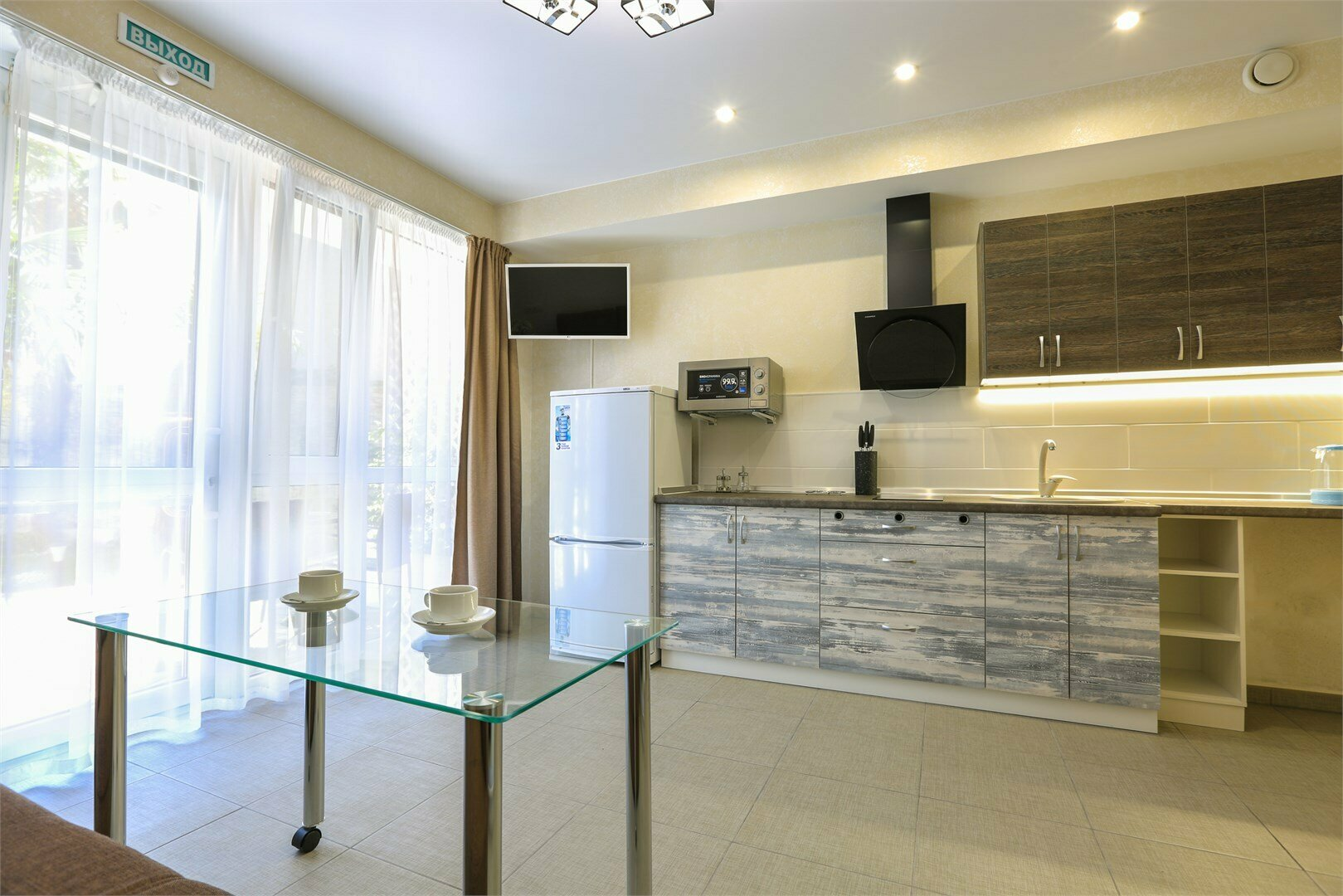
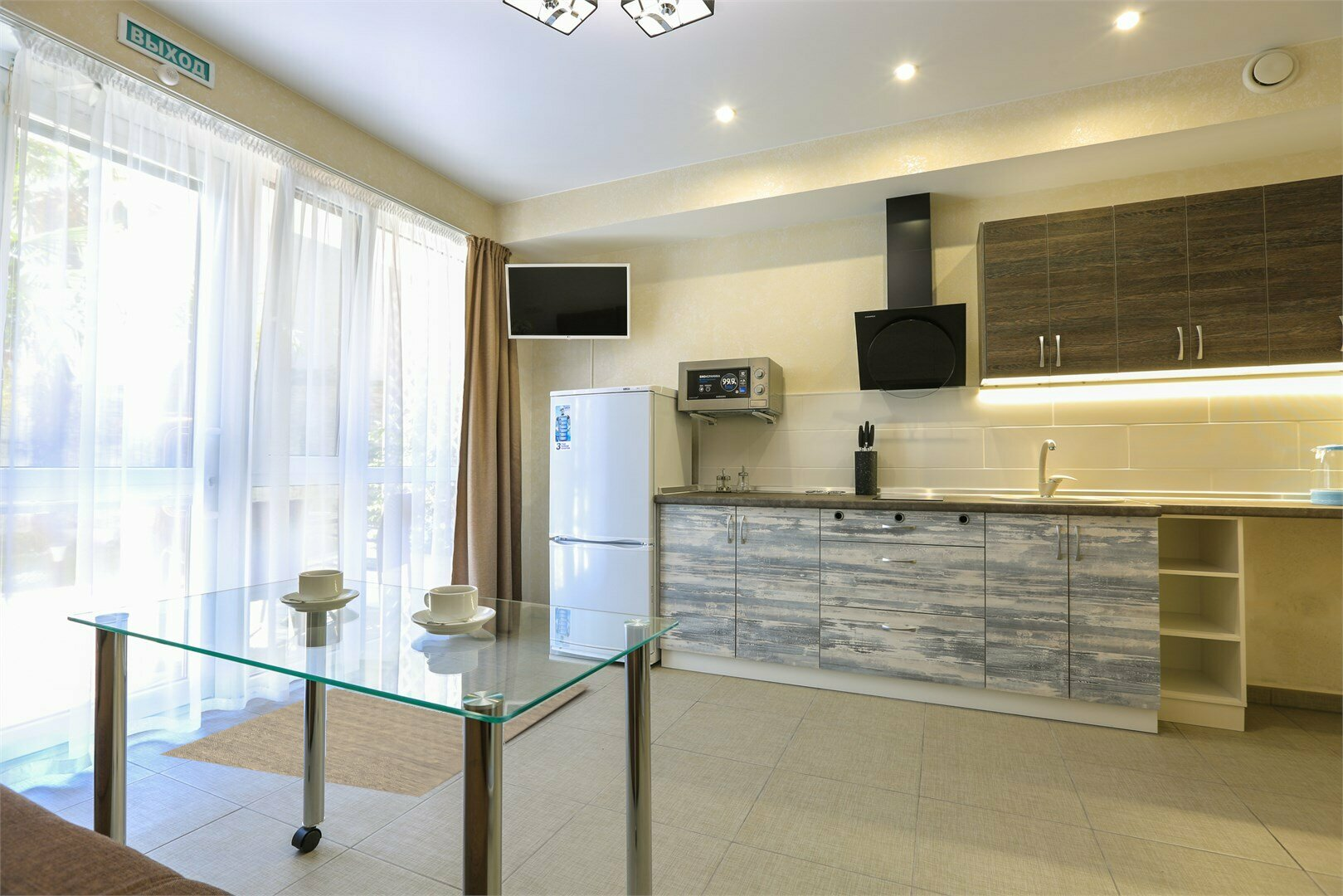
+ rug [158,683,591,798]
